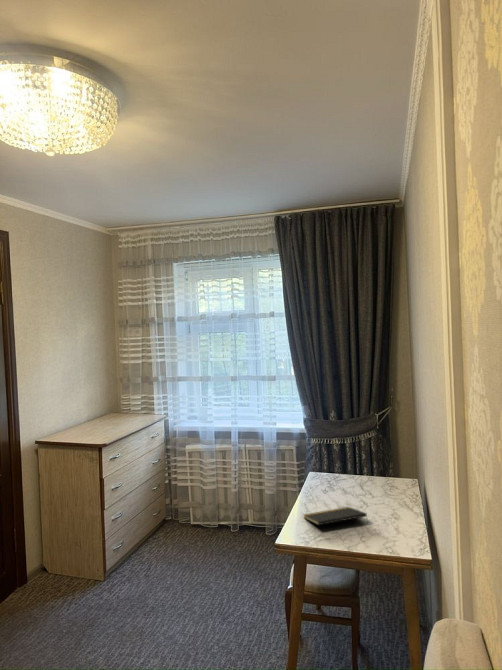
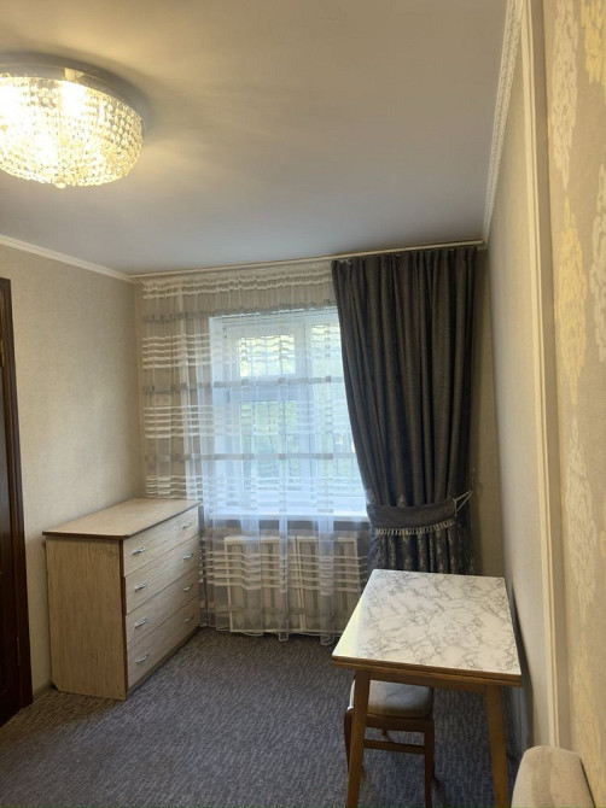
- notepad [303,506,369,526]
